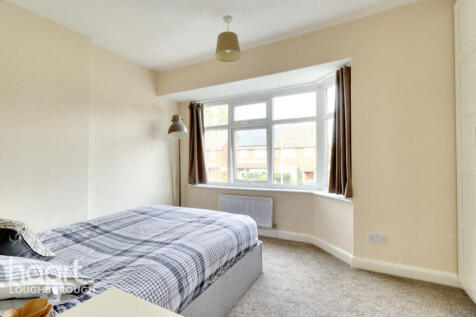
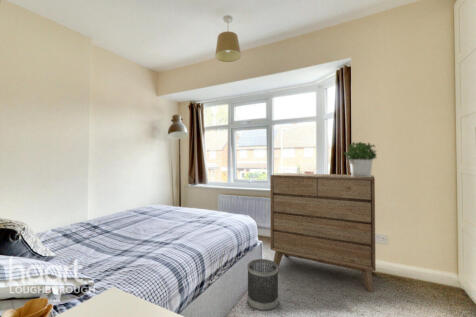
+ wastebasket [246,258,280,312]
+ potted plant [342,141,378,177]
+ dresser [269,172,377,293]
